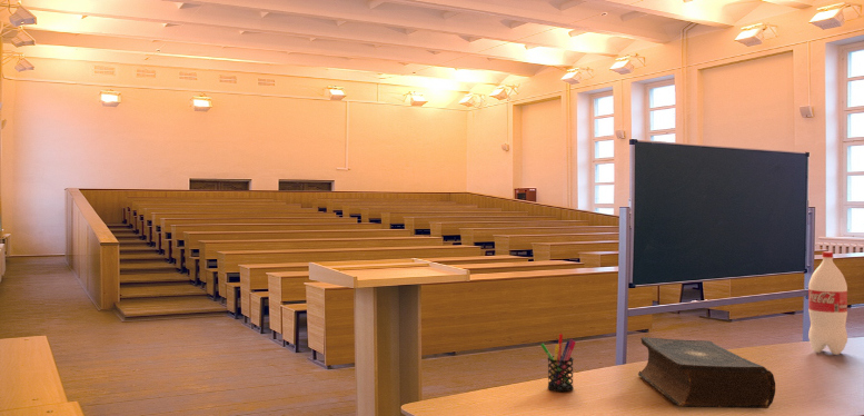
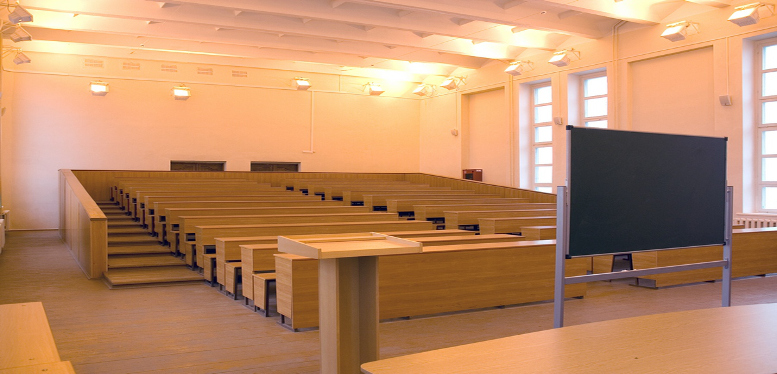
- book [637,336,776,409]
- bottle [807,250,848,356]
- pen holder [539,333,577,393]
